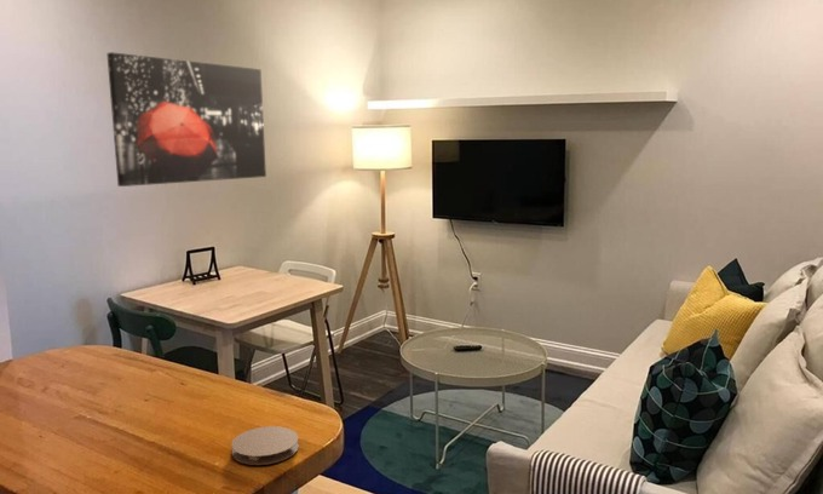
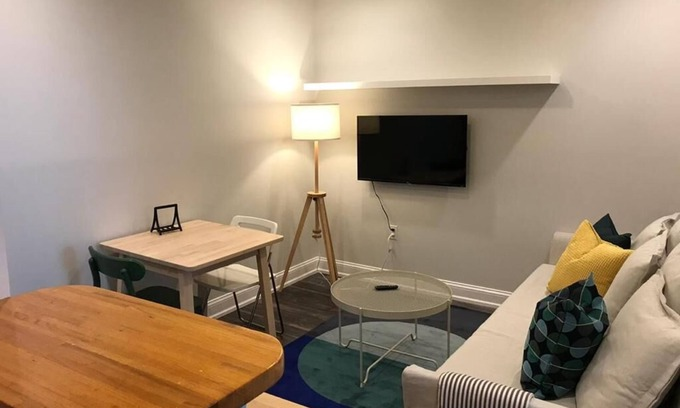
- coaster [230,425,300,466]
- wall art [105,51,267,188]
